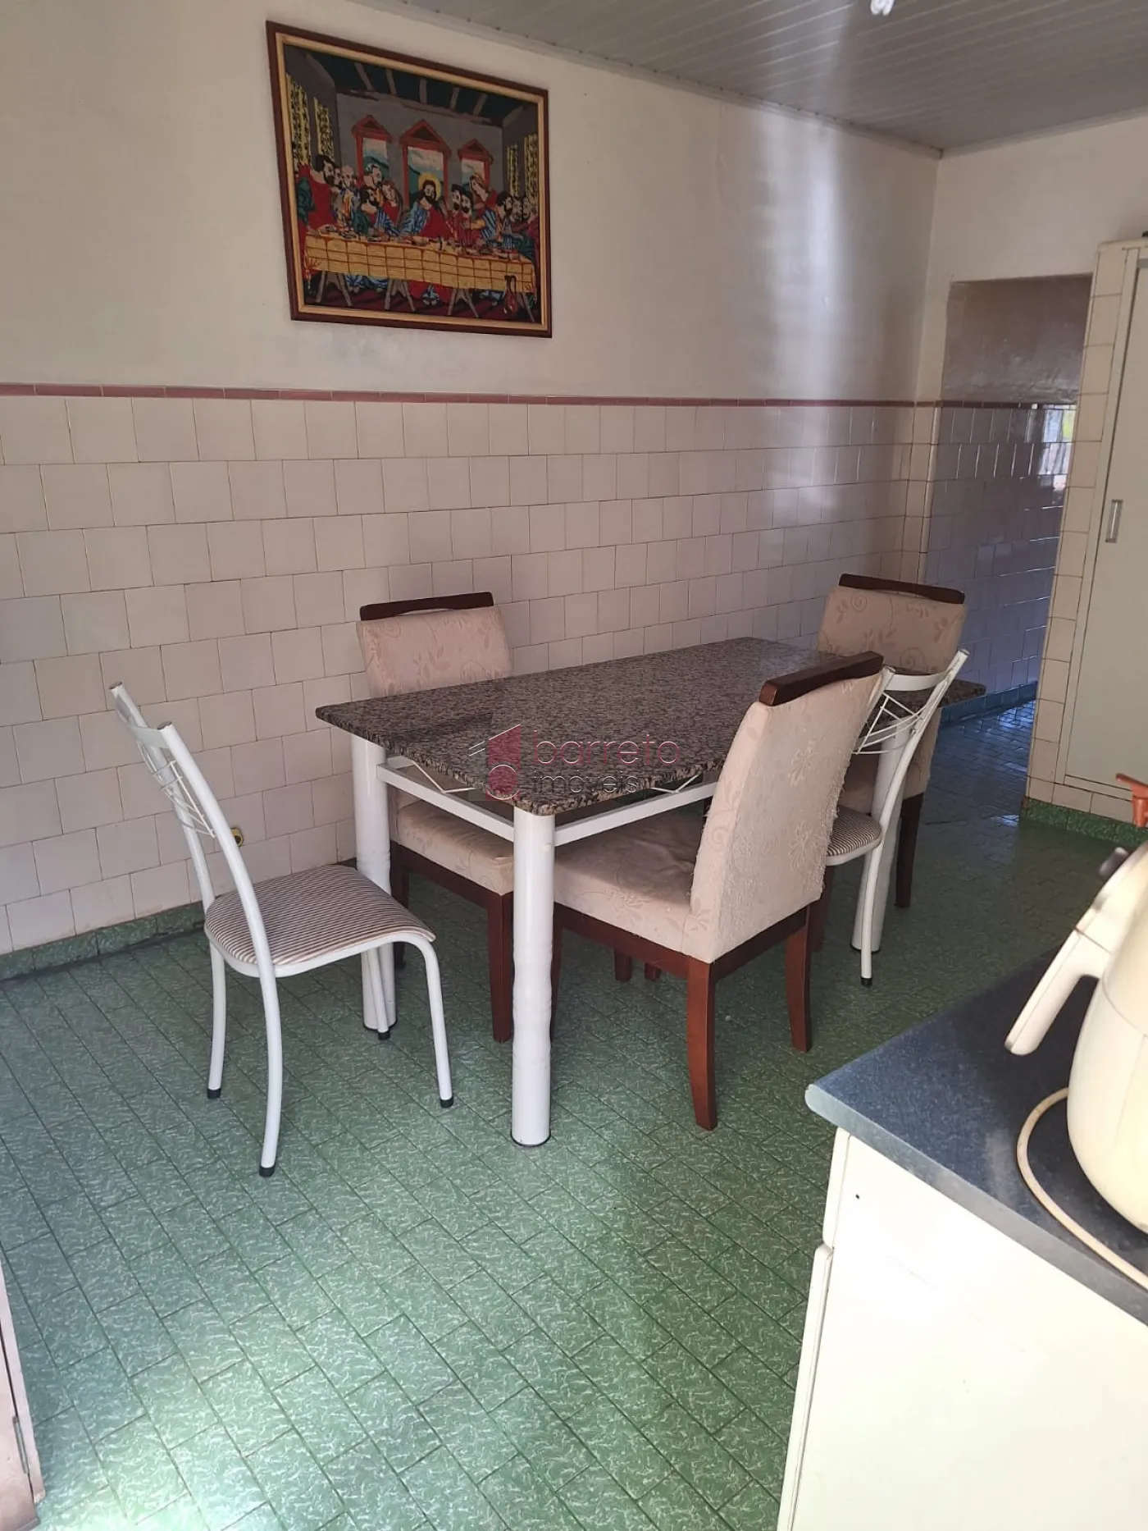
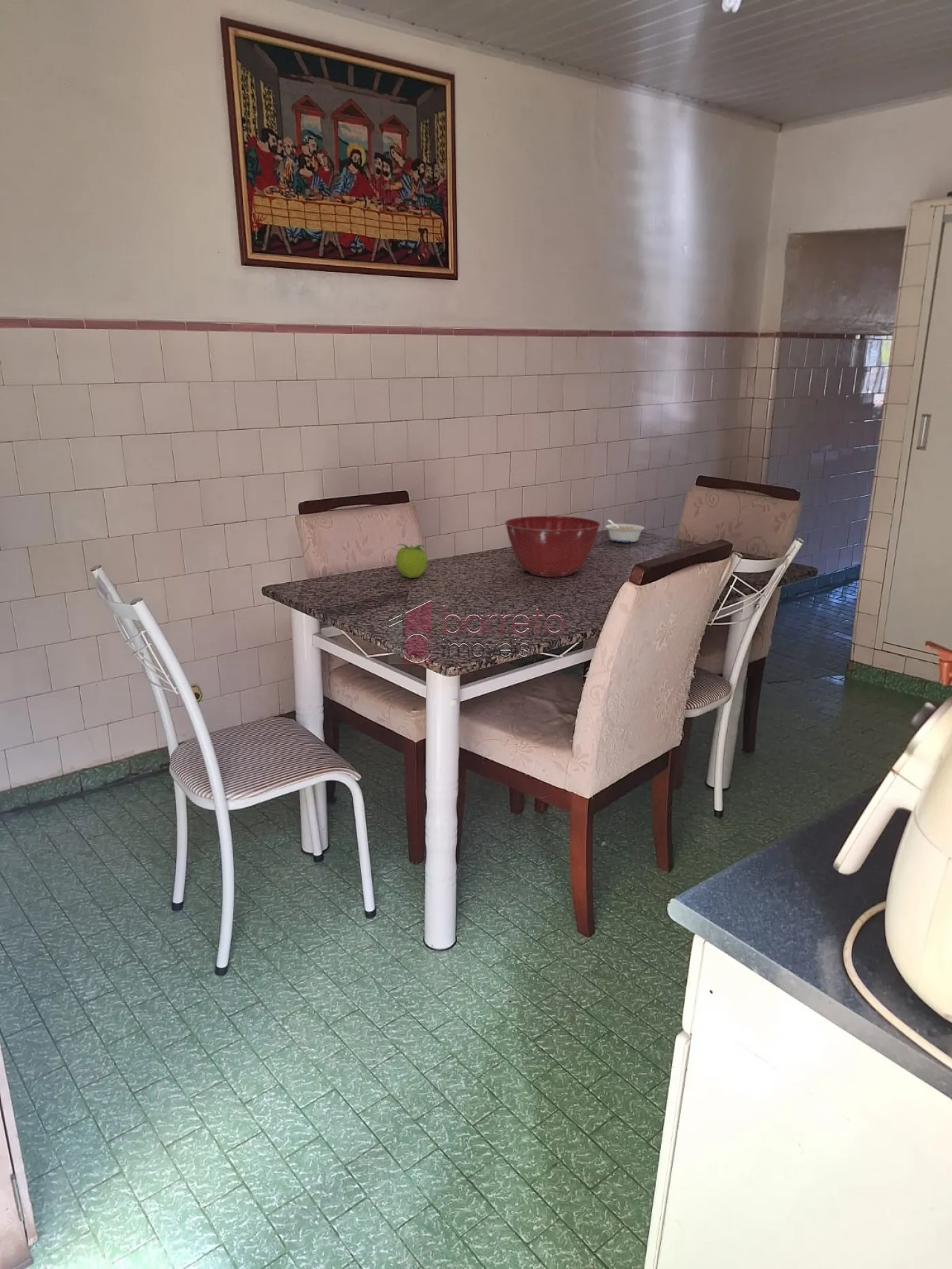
+ fruit [395,543,428,579]
+ legume [605,519,645,543]
+ mixing bowl [504,515,601,577]
